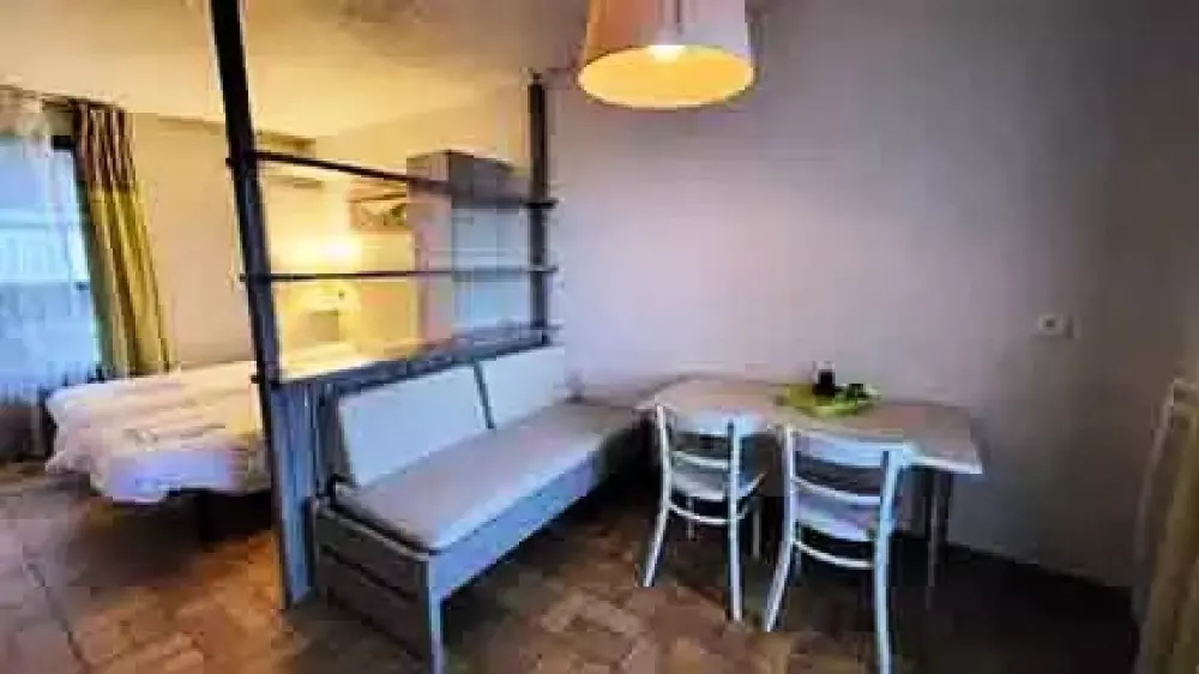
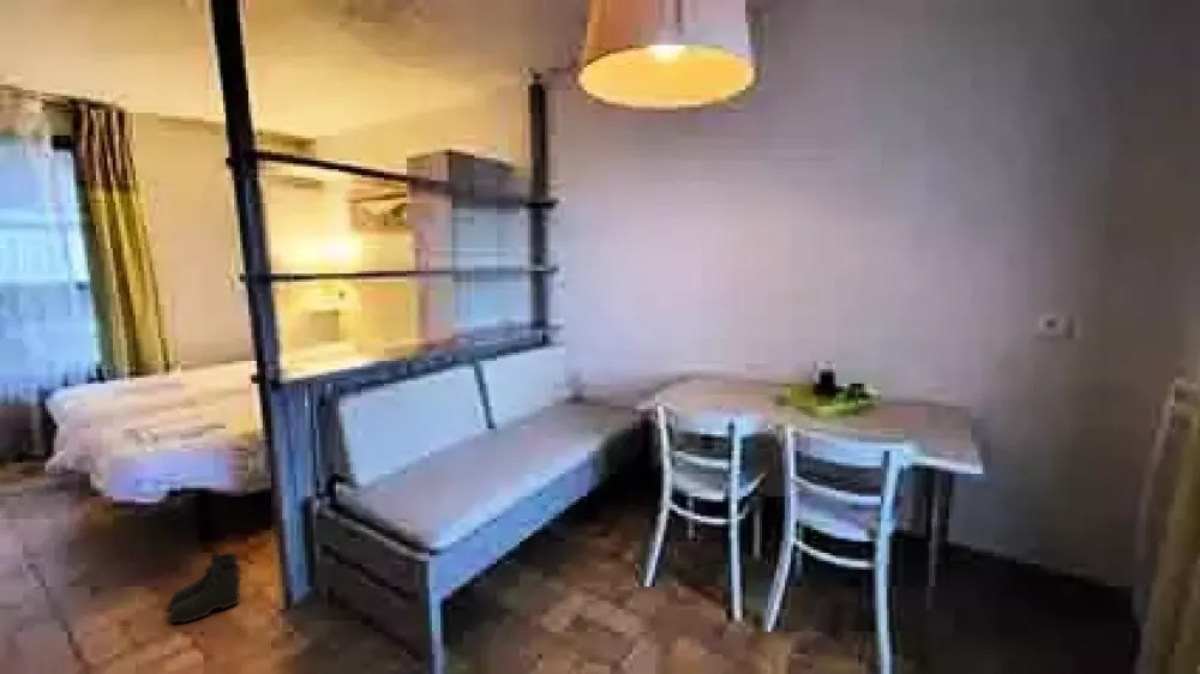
+ boots [167,550,244,624]
